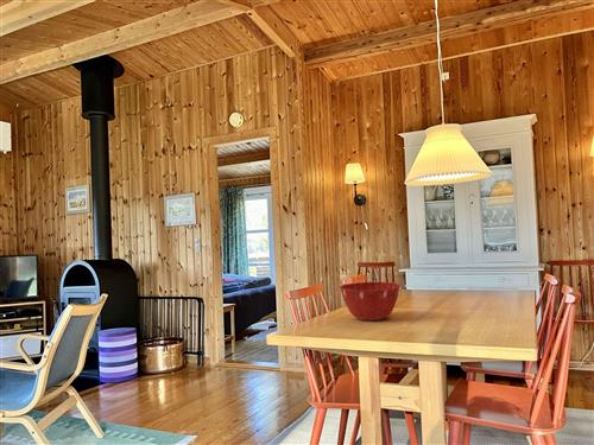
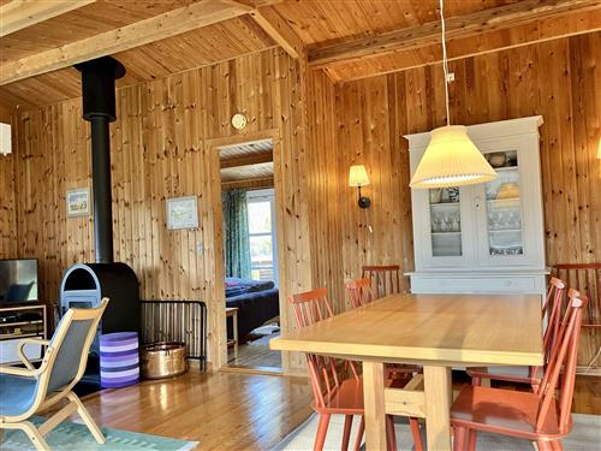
- mixing bowl [339,281,402,322]
